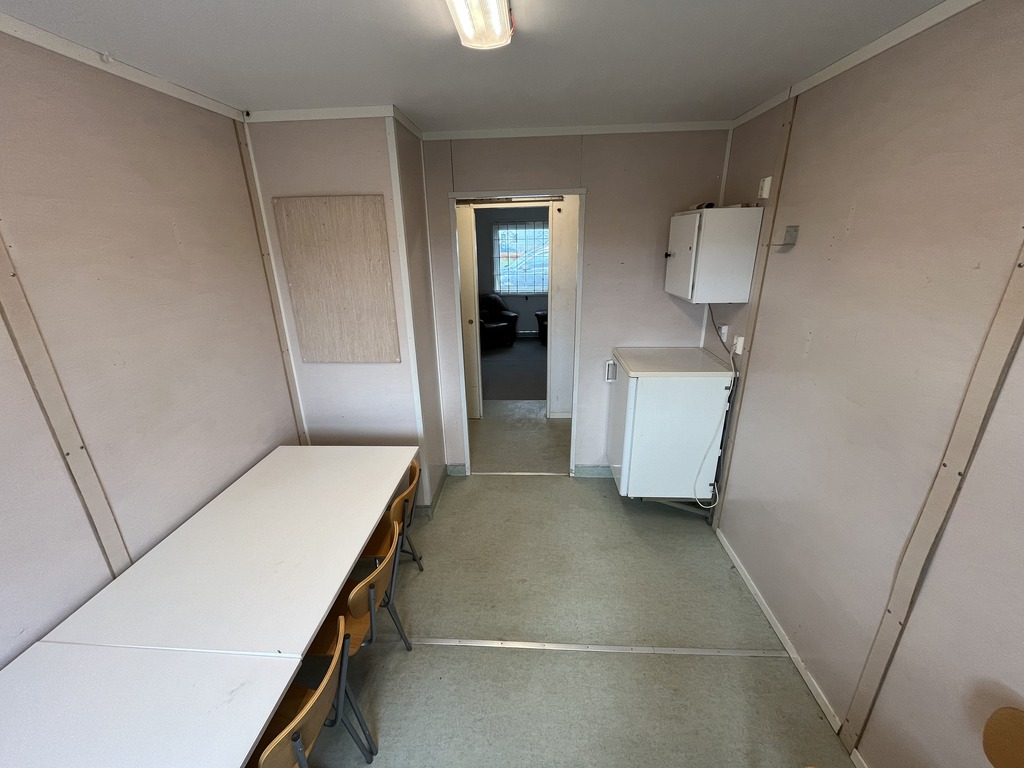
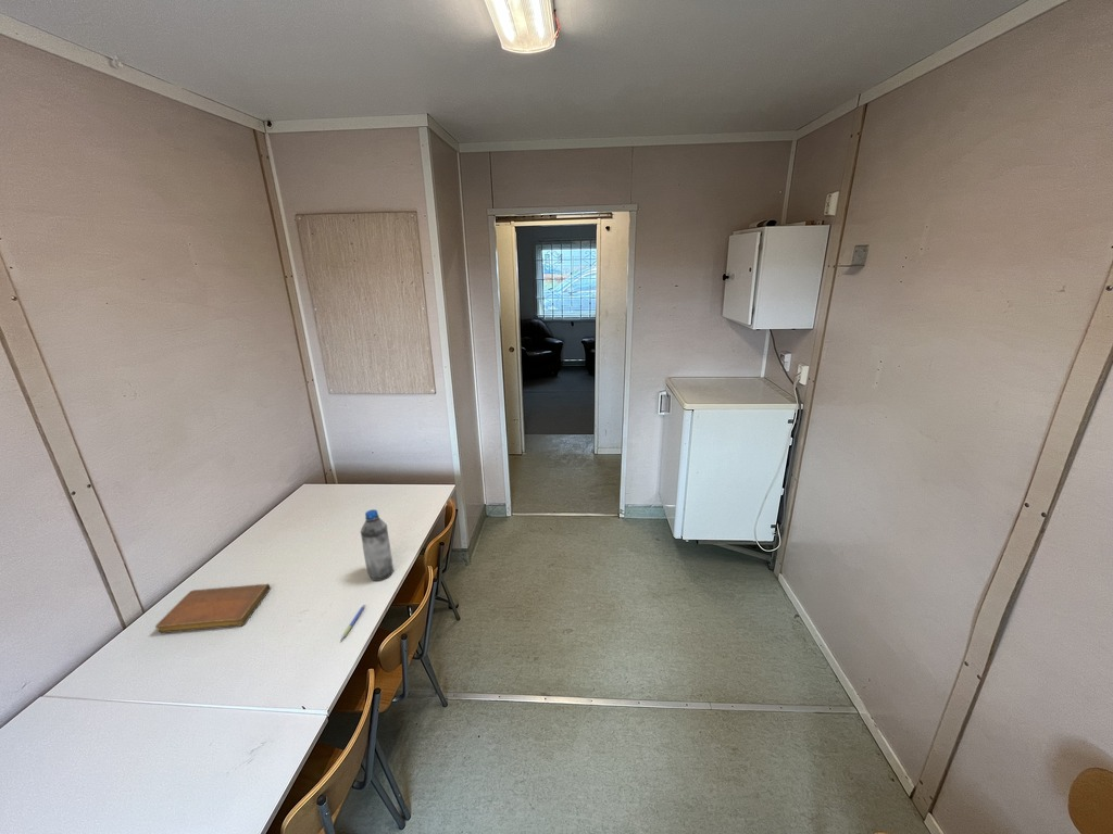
+ pen [340,604,366,641]
+ water bottle [360,508,395,582]
+ notebook [154,583,271,634]
